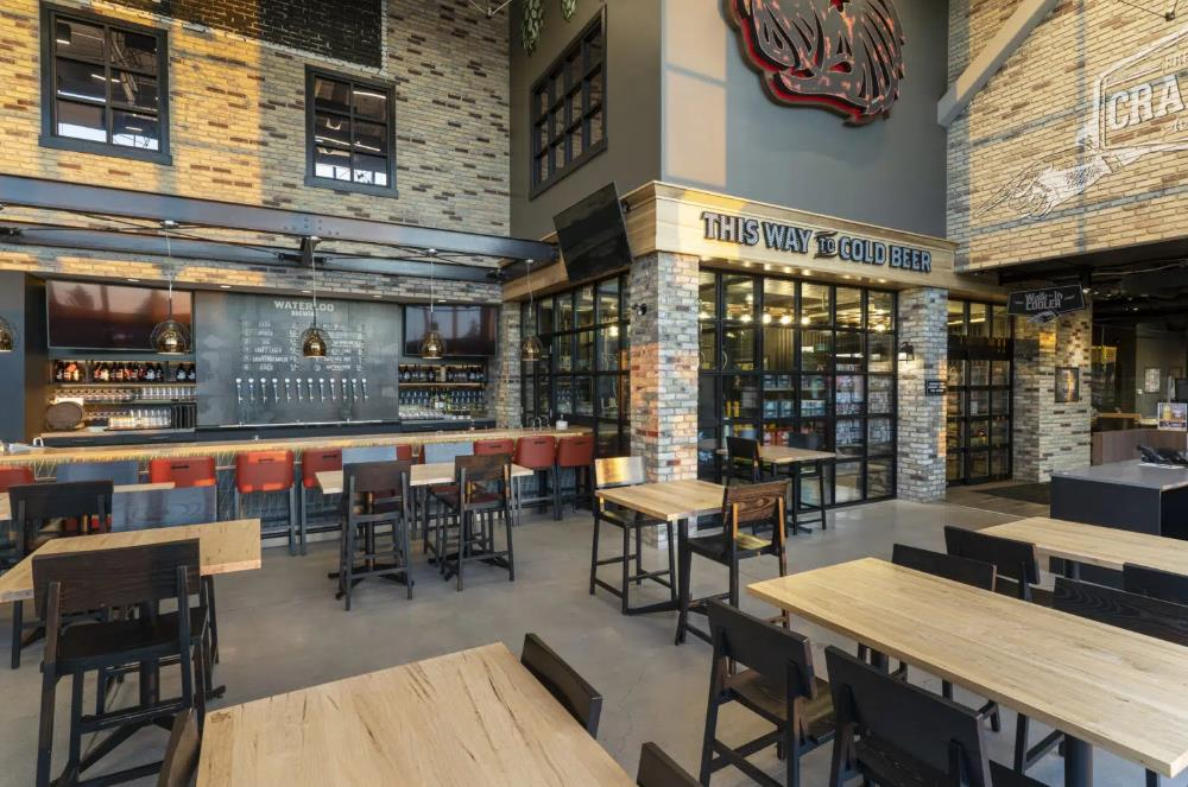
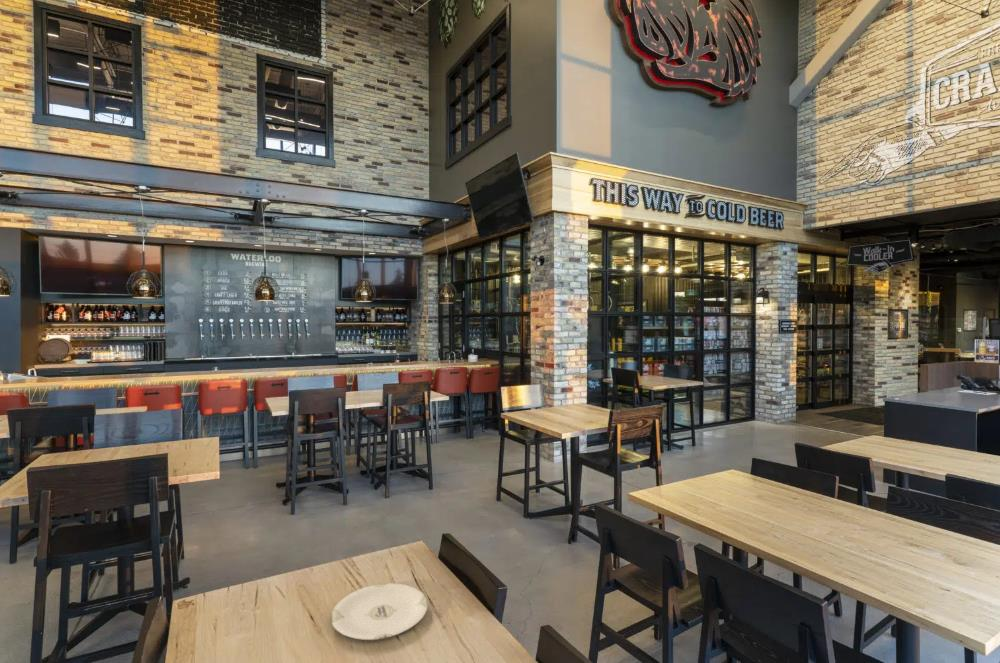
+ plate [330,583,429,641]
